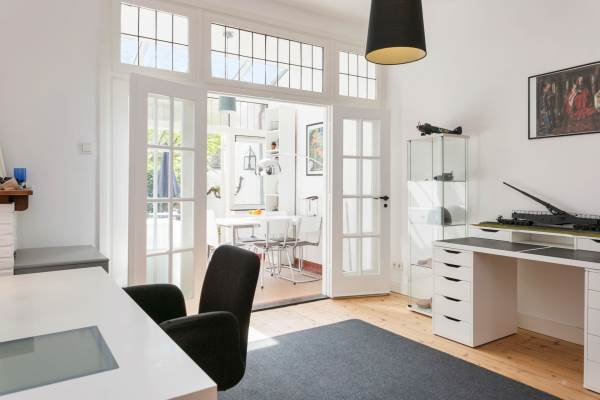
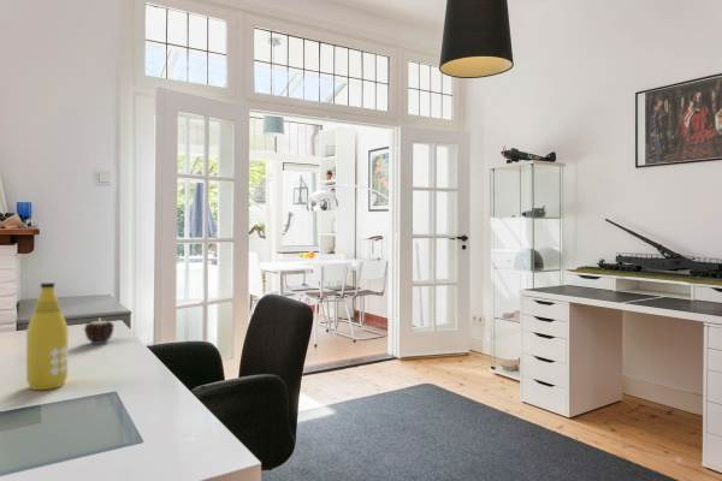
+ bottle [25,281,70,391]
+ candle [83,319,116,345]
